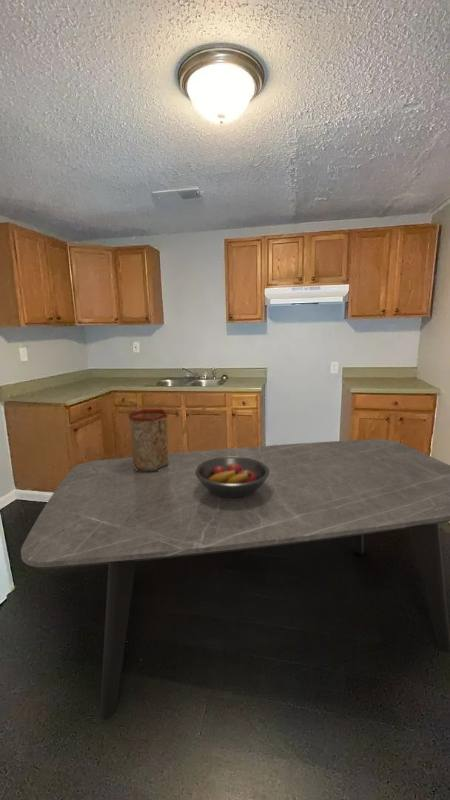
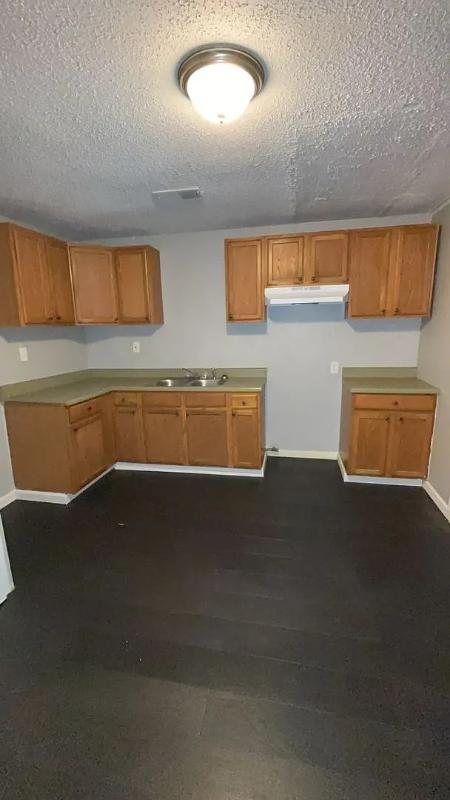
- vase [127,408,169,472]
- fruit bowl [195,457,270,497]
- dining table [20,438,450,721]
